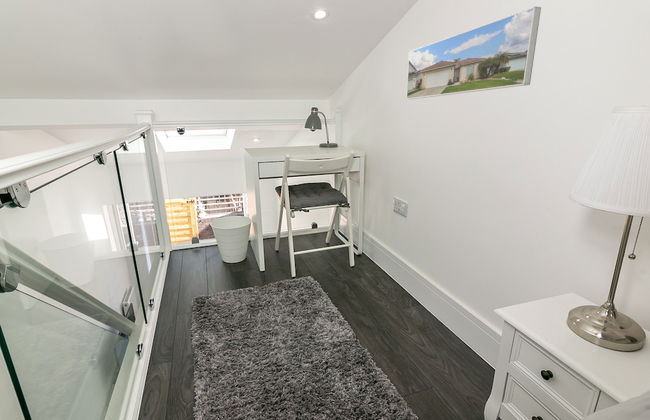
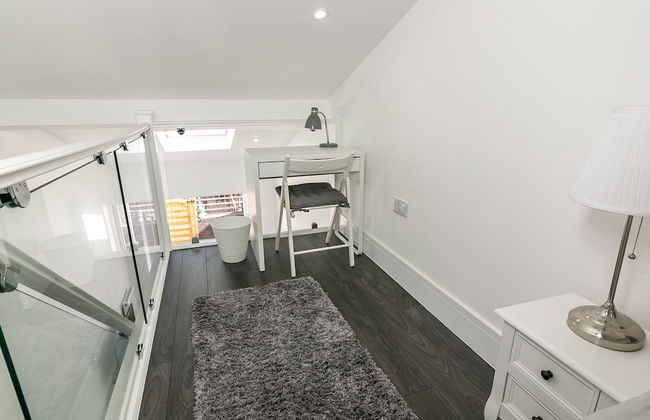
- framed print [406,6,542,100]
